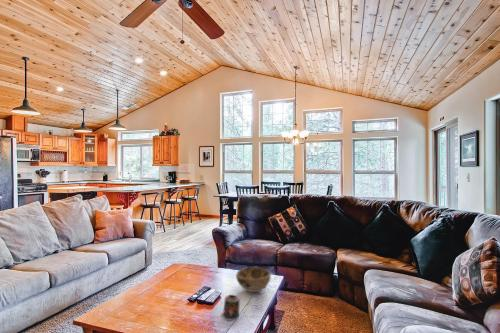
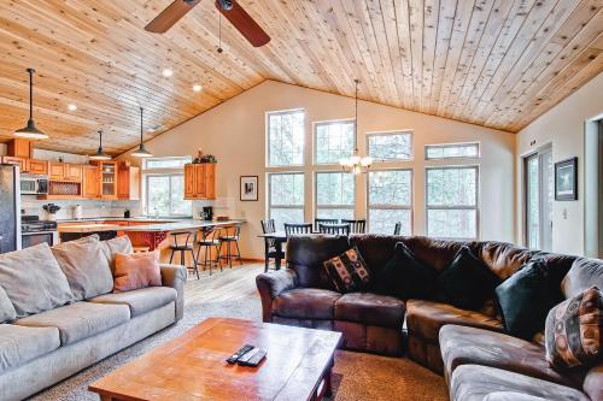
- candle [220,294,241,323]
- decorative bowl [235,266,272,293]
